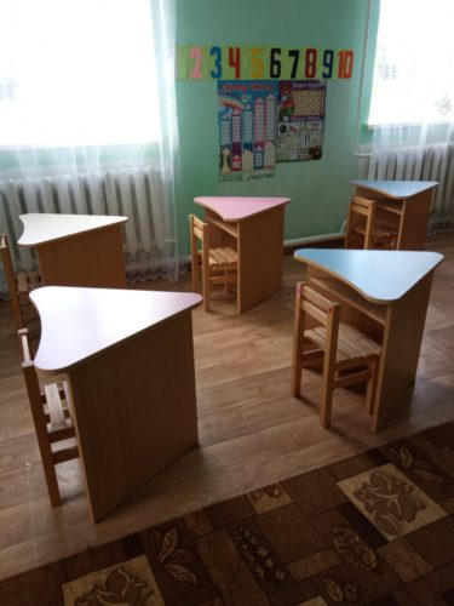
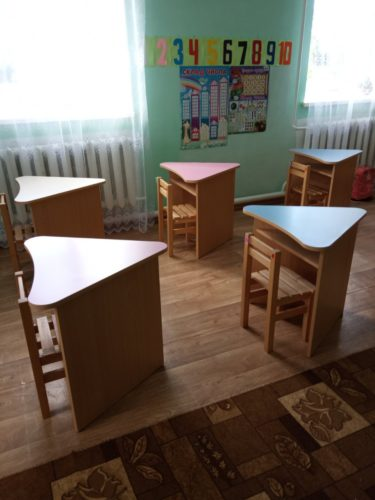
+ backpack [350,163,375,201]
